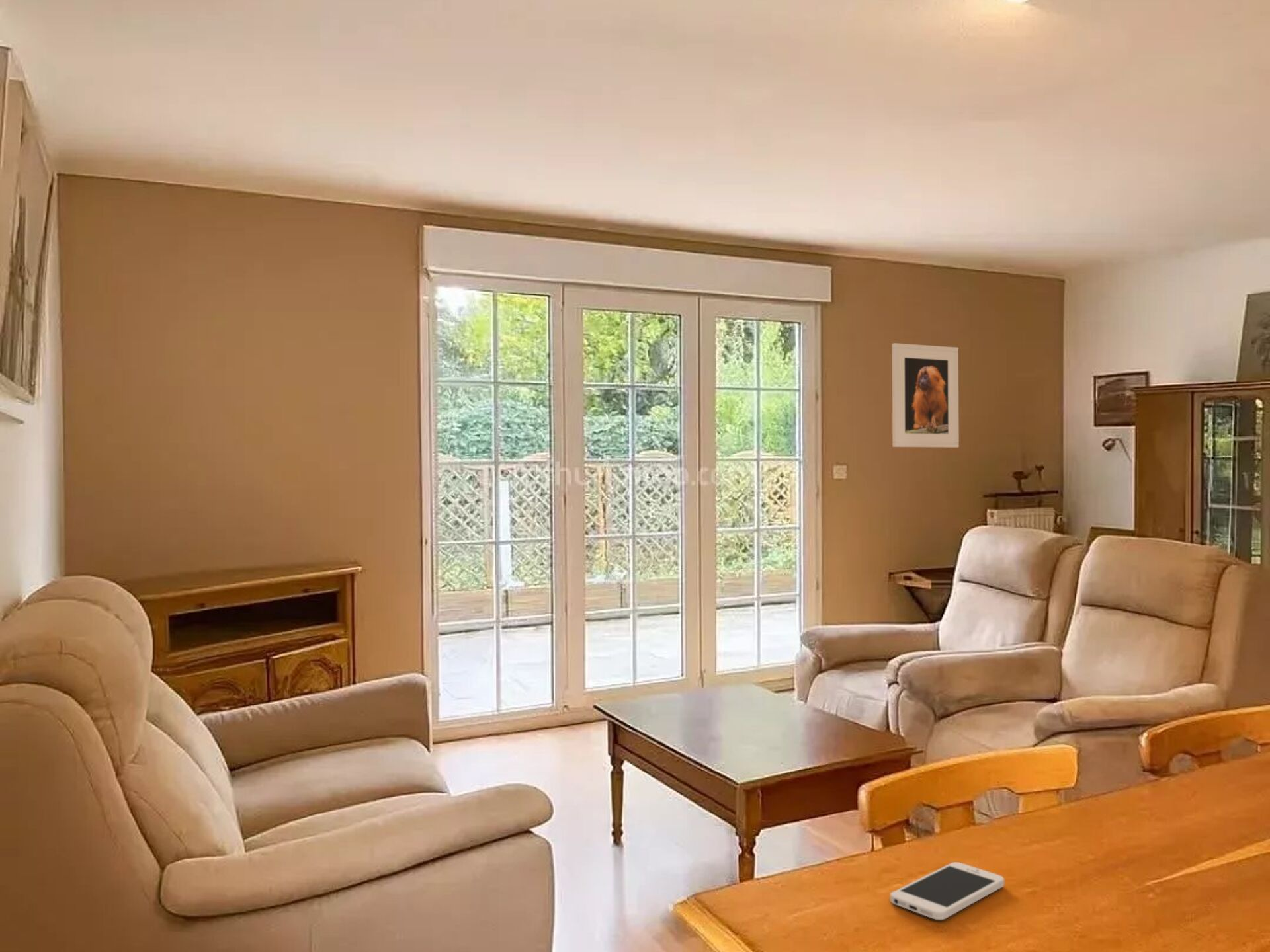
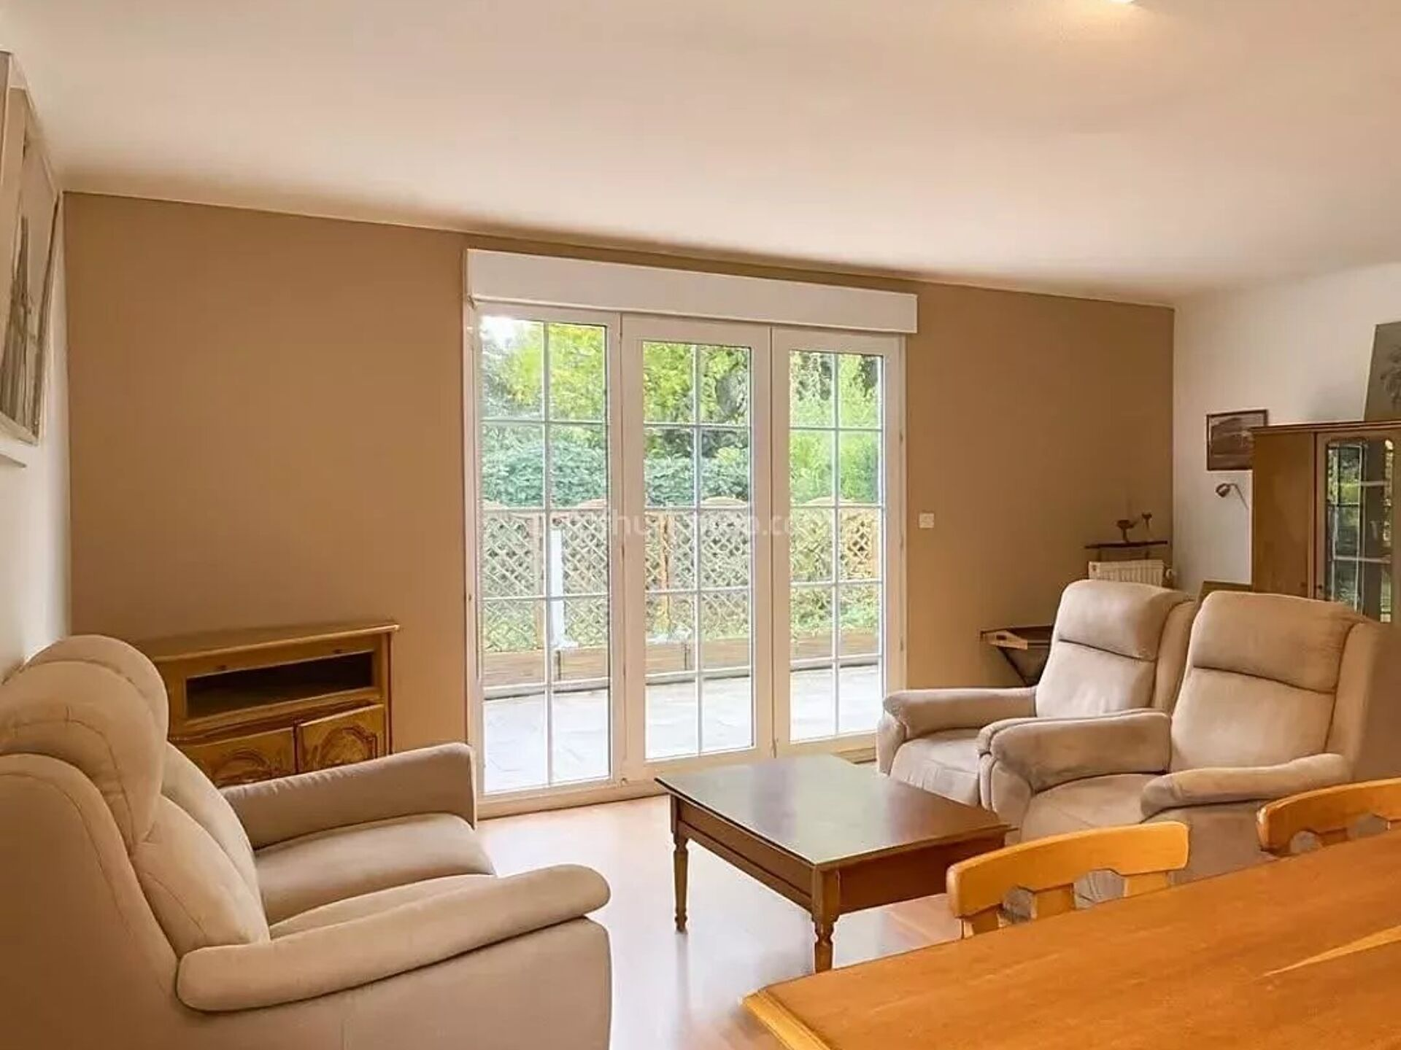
- smartphone [890,861,1005,920]
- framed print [891,342,960,448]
